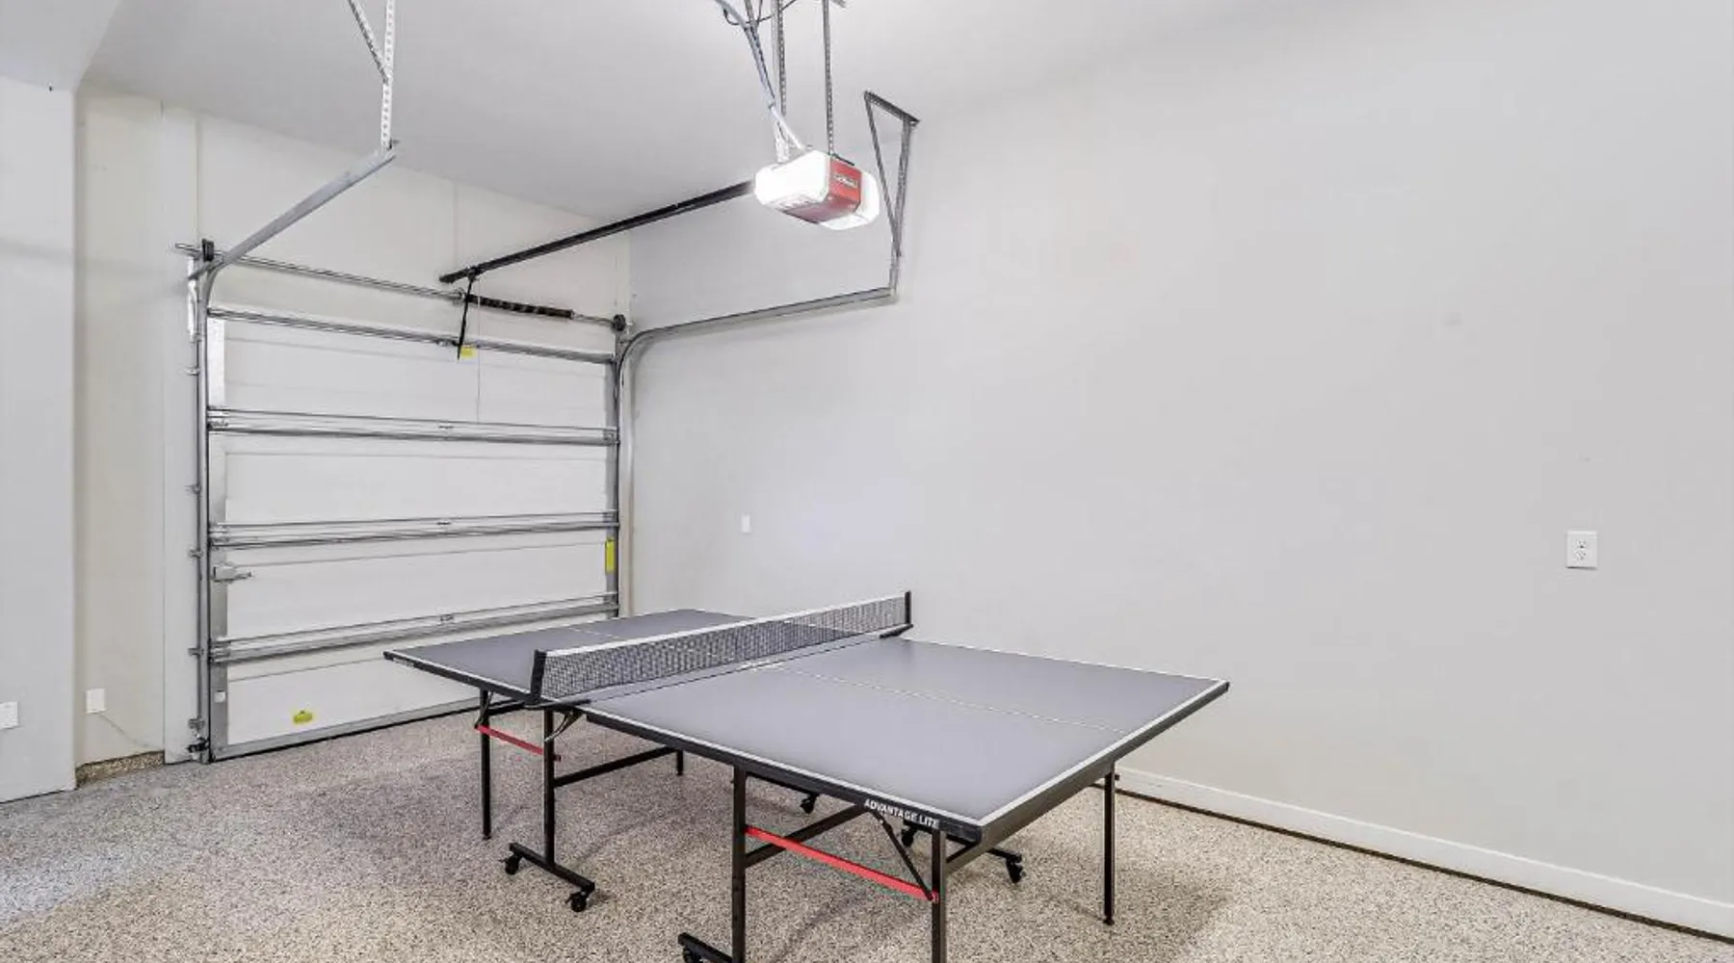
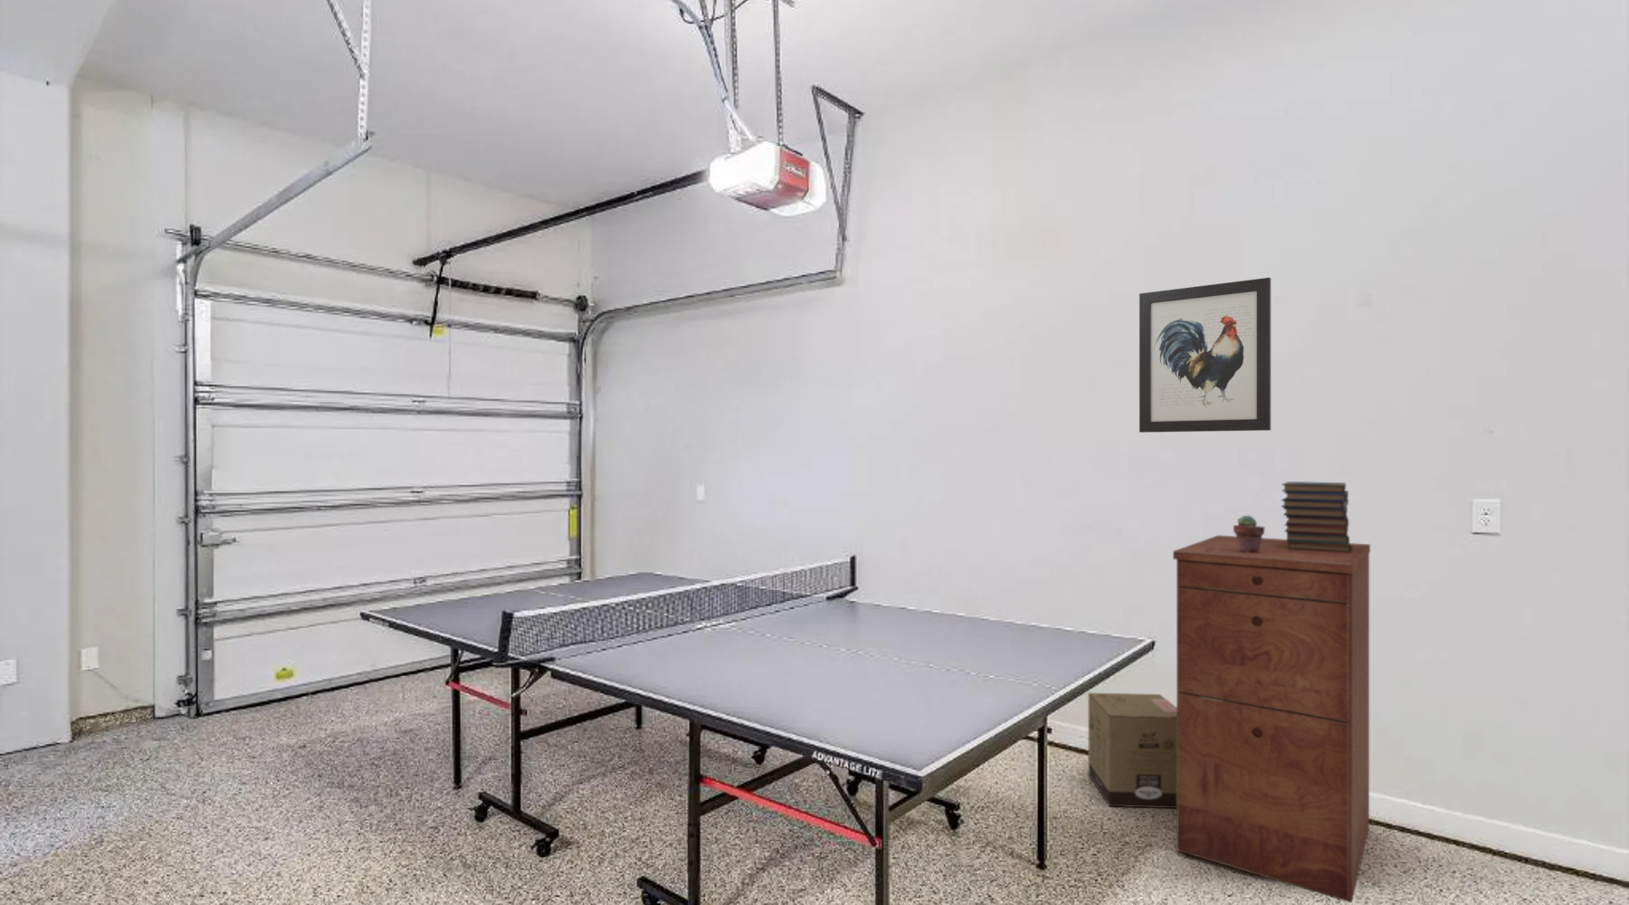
+ filing cabinet [1172,534,1372,904]
+ cardboard box [1087,692,1177,809]
+ book stack [1280,480,1352,553]
+ potted succulent [1232,514,1265,553]
+ wall art [1139,276,1271,434]
